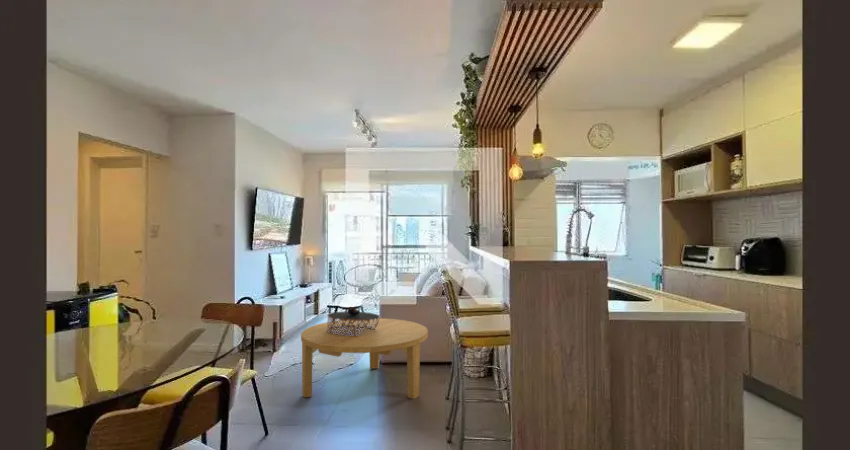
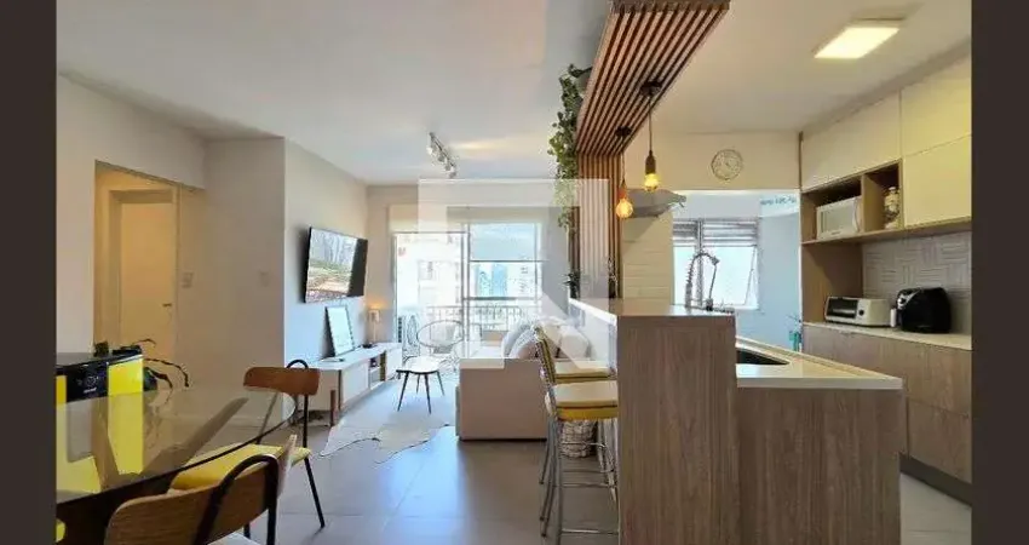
- coffee table [300,317,429,400]
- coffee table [327,306,381,336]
